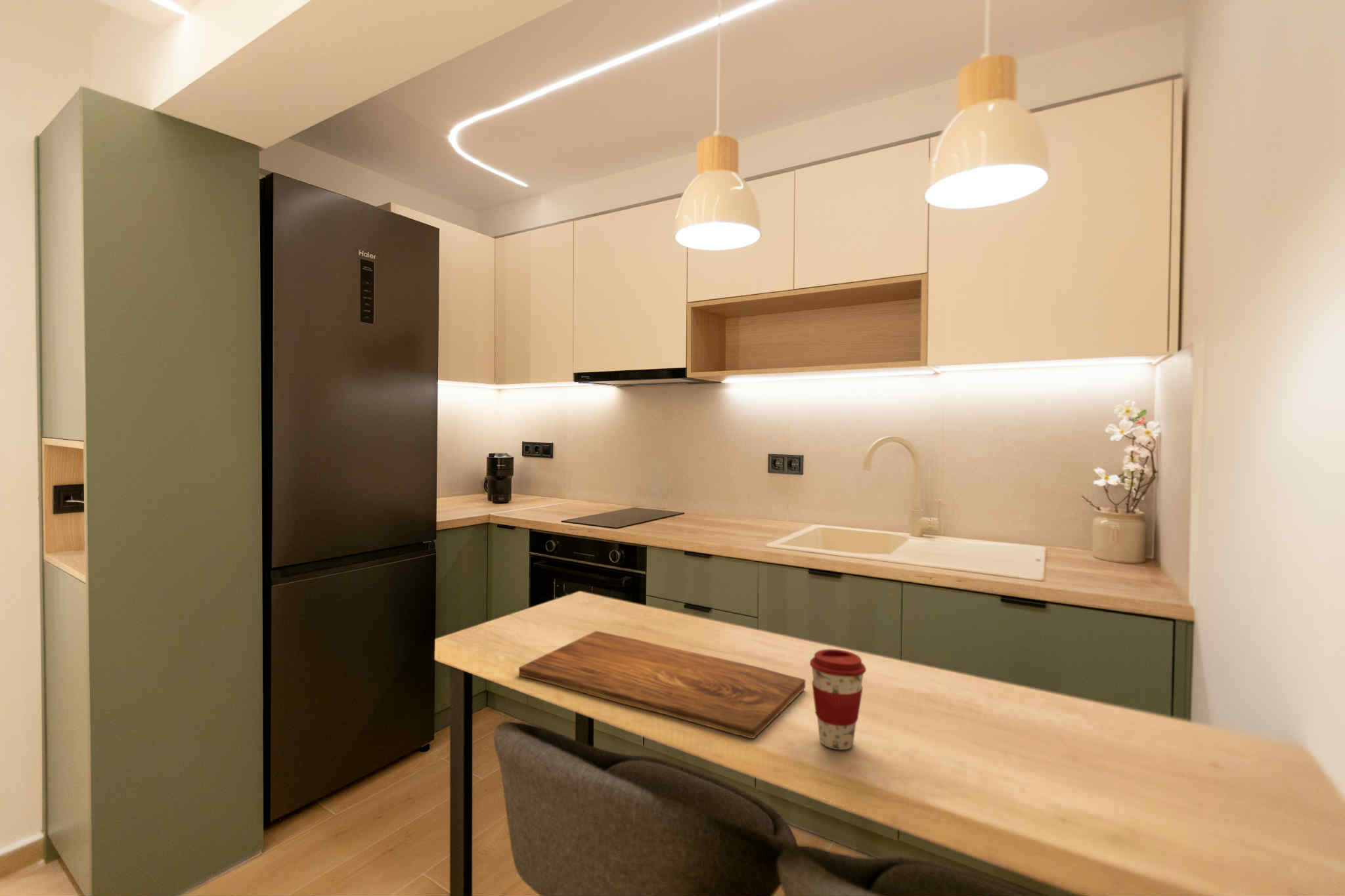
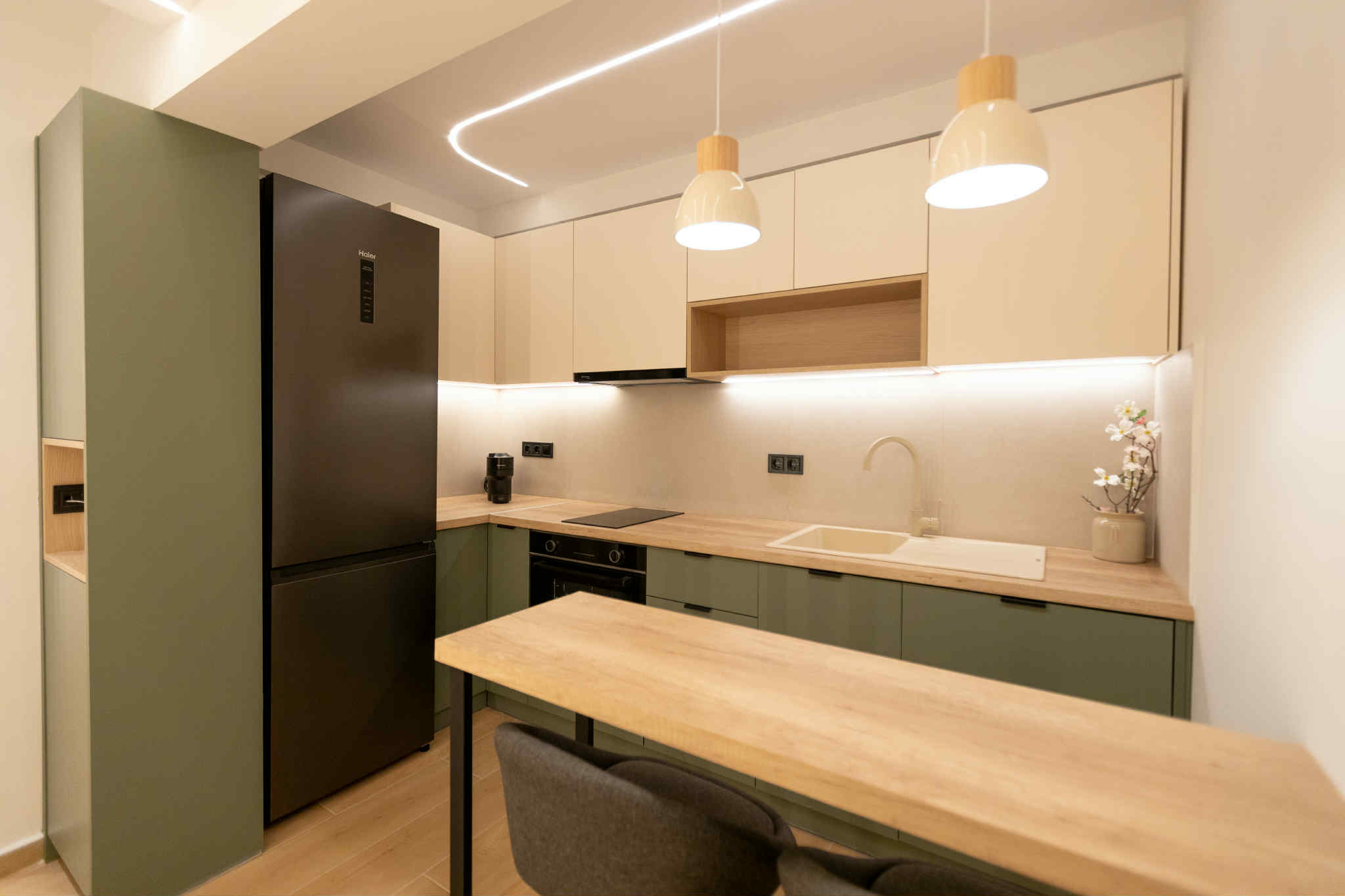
- cutting board [518,630,806,739]
- coffee cup [809,649,867,750]
